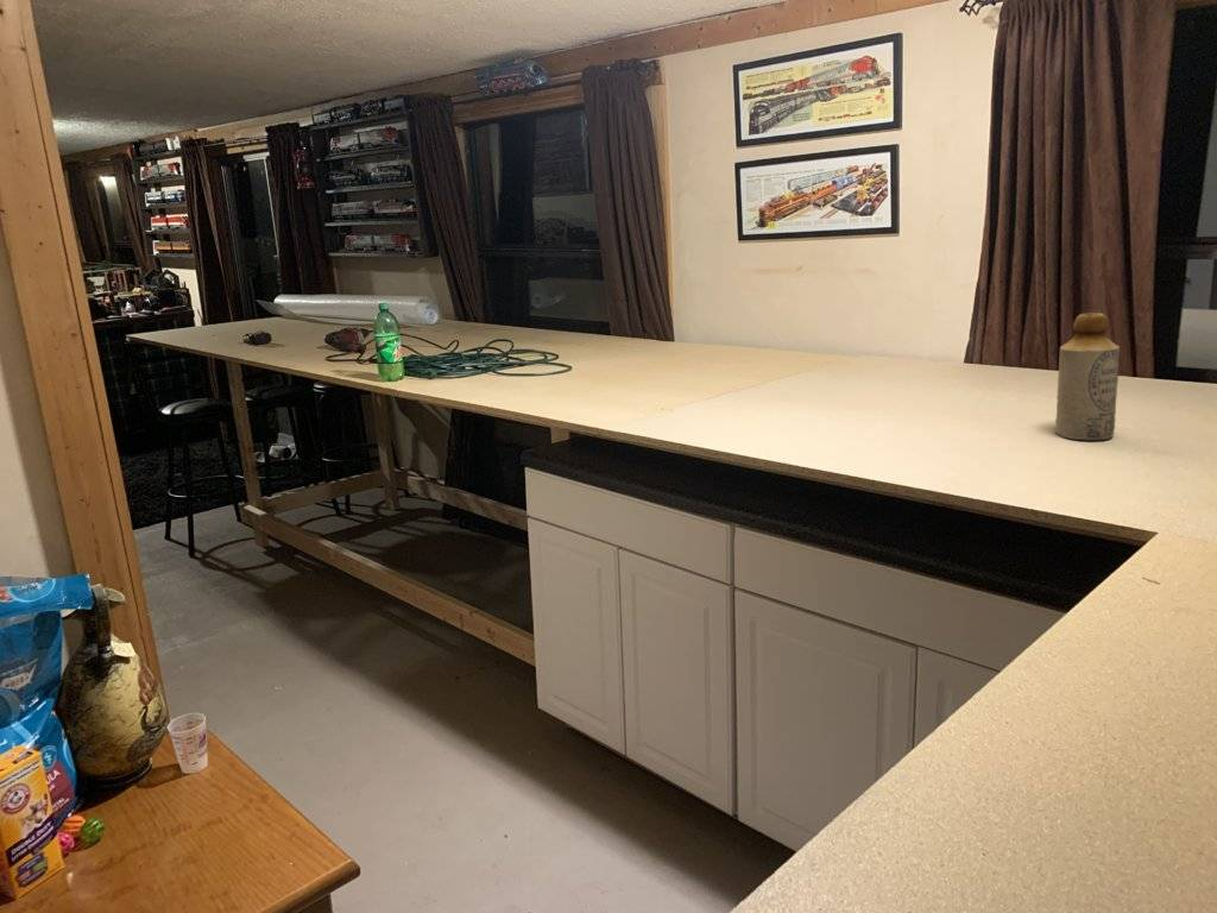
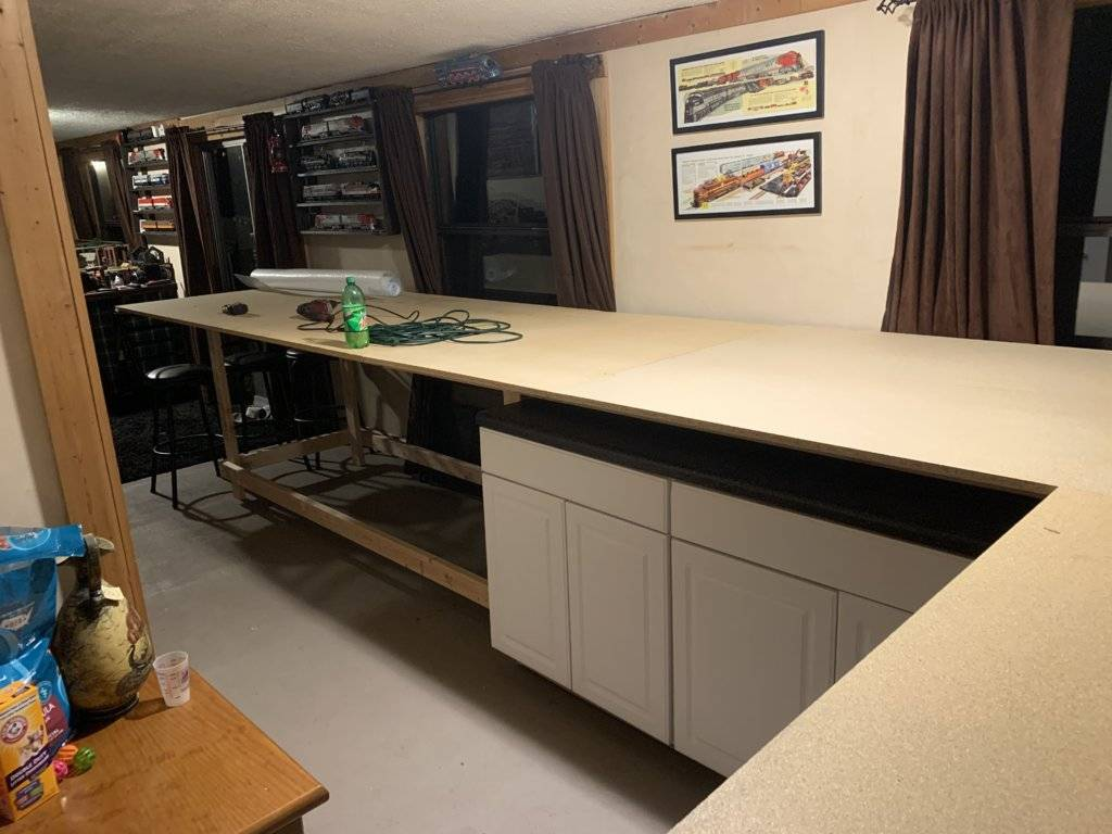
- bottle [1054,311,1121,441]
